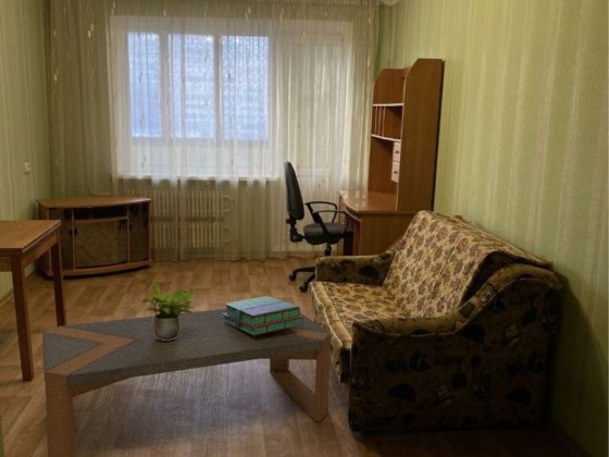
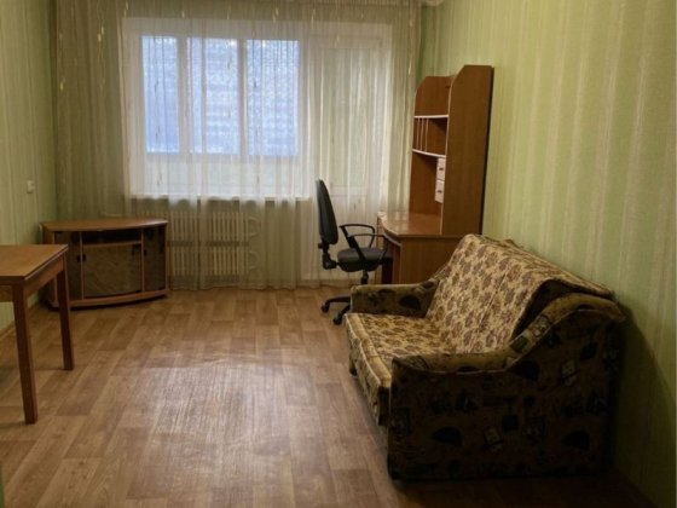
- potted plant [141,281,197,341]
- stack of books [223,295,303,335]
- coffee table [41,308,332,457]
